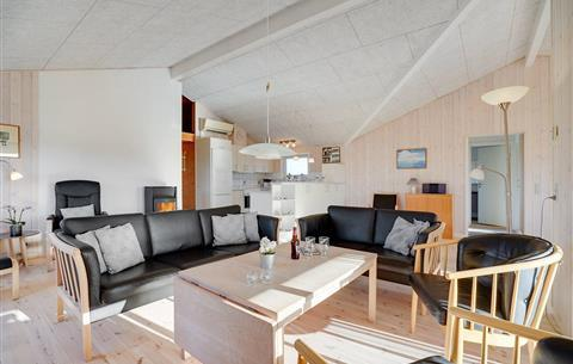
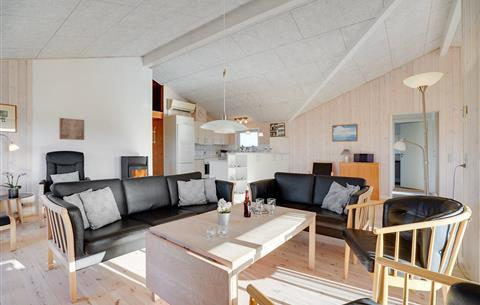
+ wall art [58,117,85,141]
